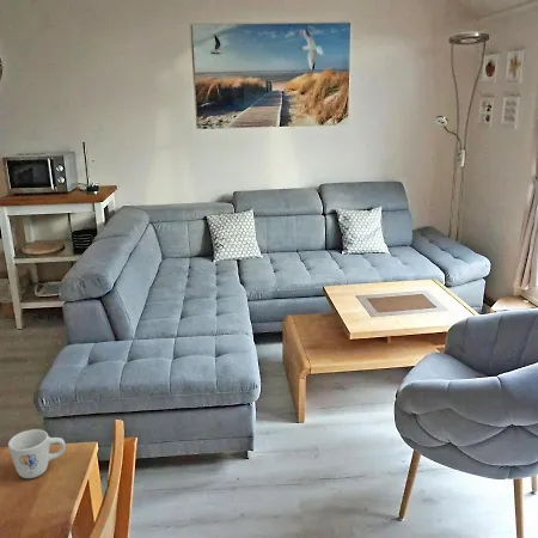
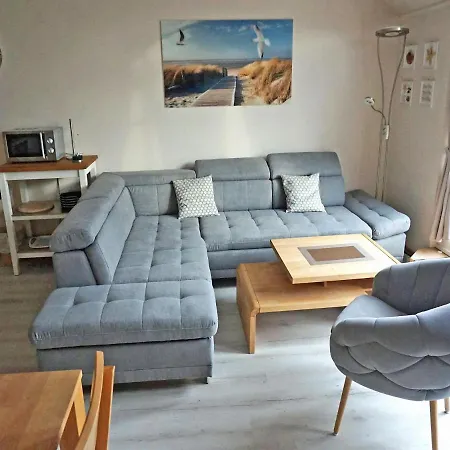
- mug [7,428,67,479]
